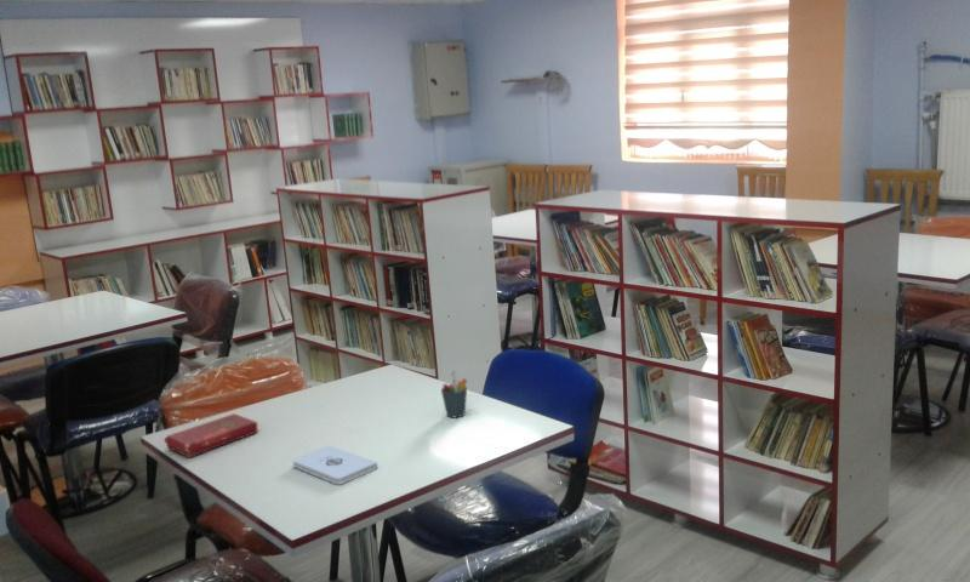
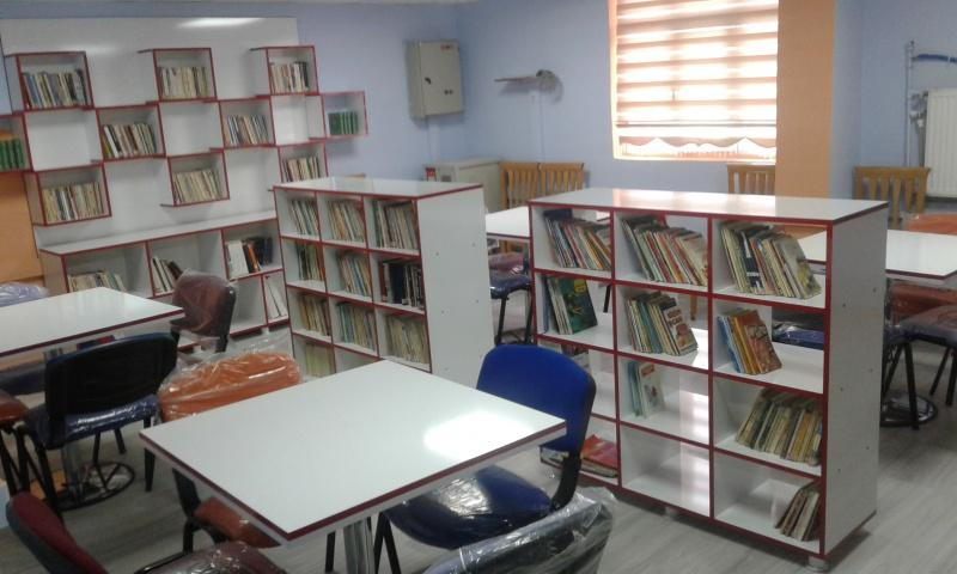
- book [162,412,258,458]
- pen holder [440,370,468,418]
- notepad [291,444,378,485]
